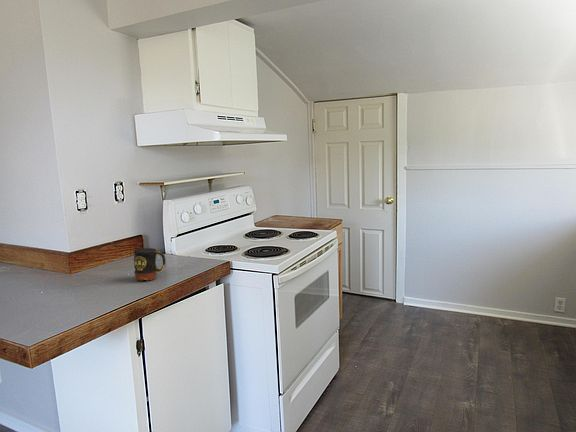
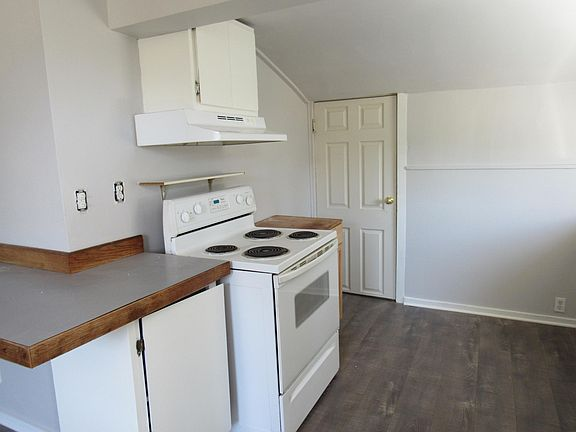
- mug [133,247,166,281]
